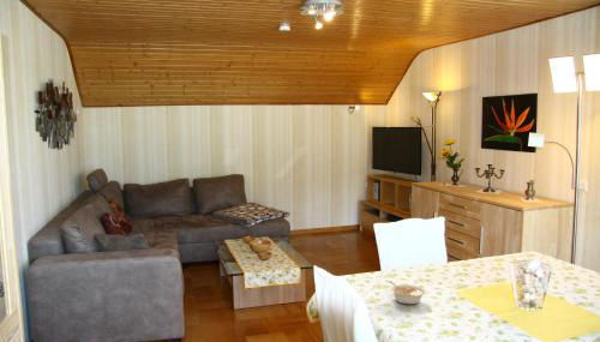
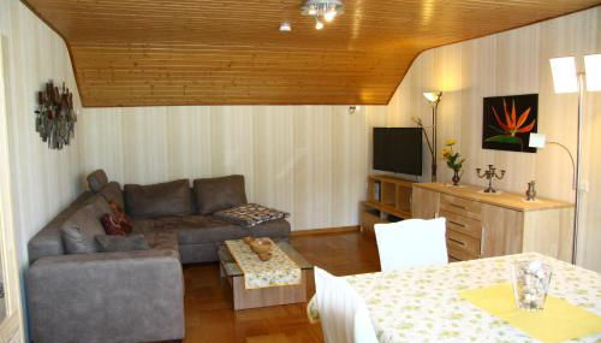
- legume [389,280,426,306]
